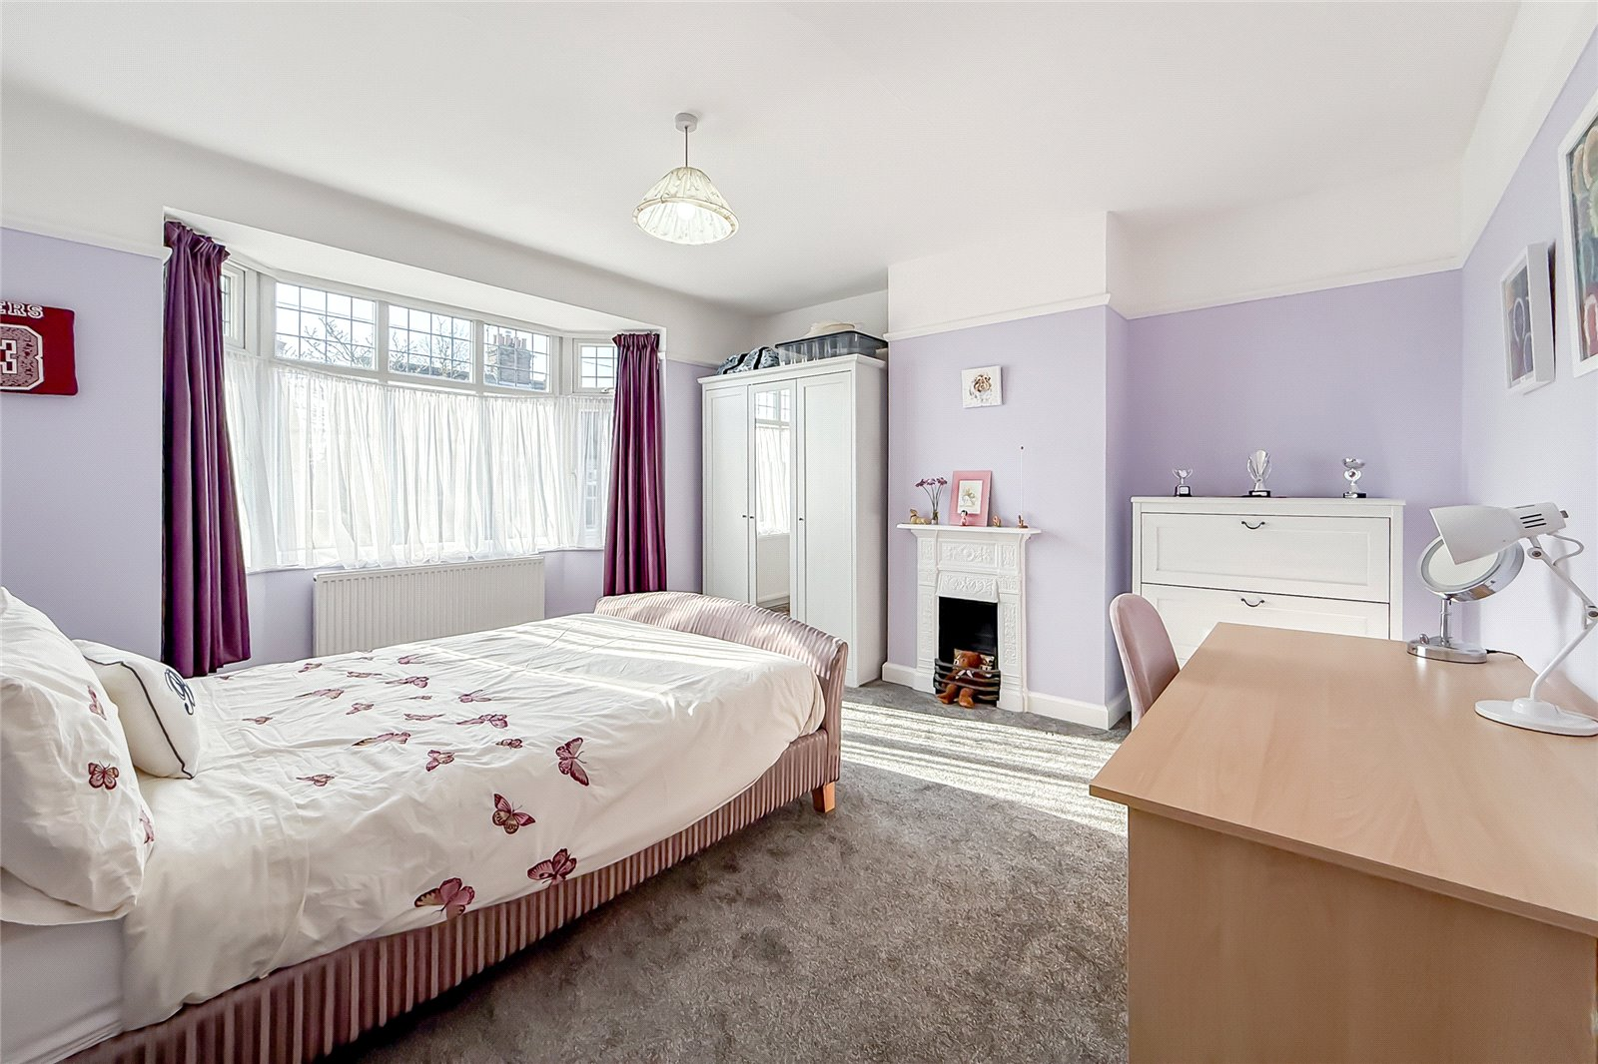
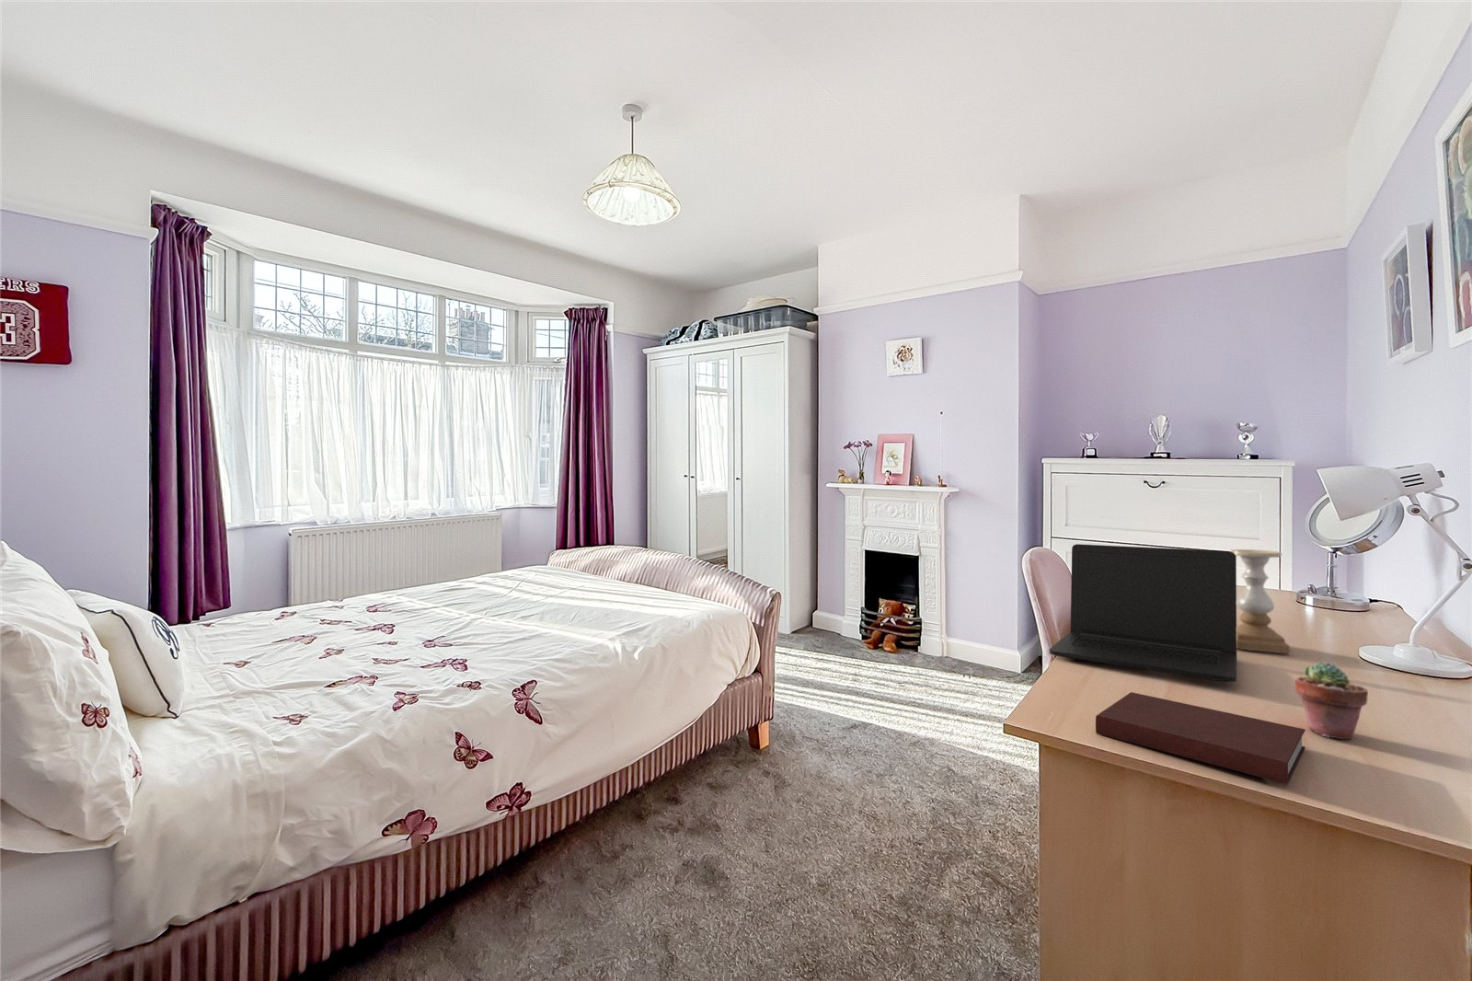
+ potted succulent [1295,660,1369,740]
+ laptop [1048,543,1238,683]
+ candle holder [1228,549,1291,655]
+ notebook [1094,691,1307,785]
